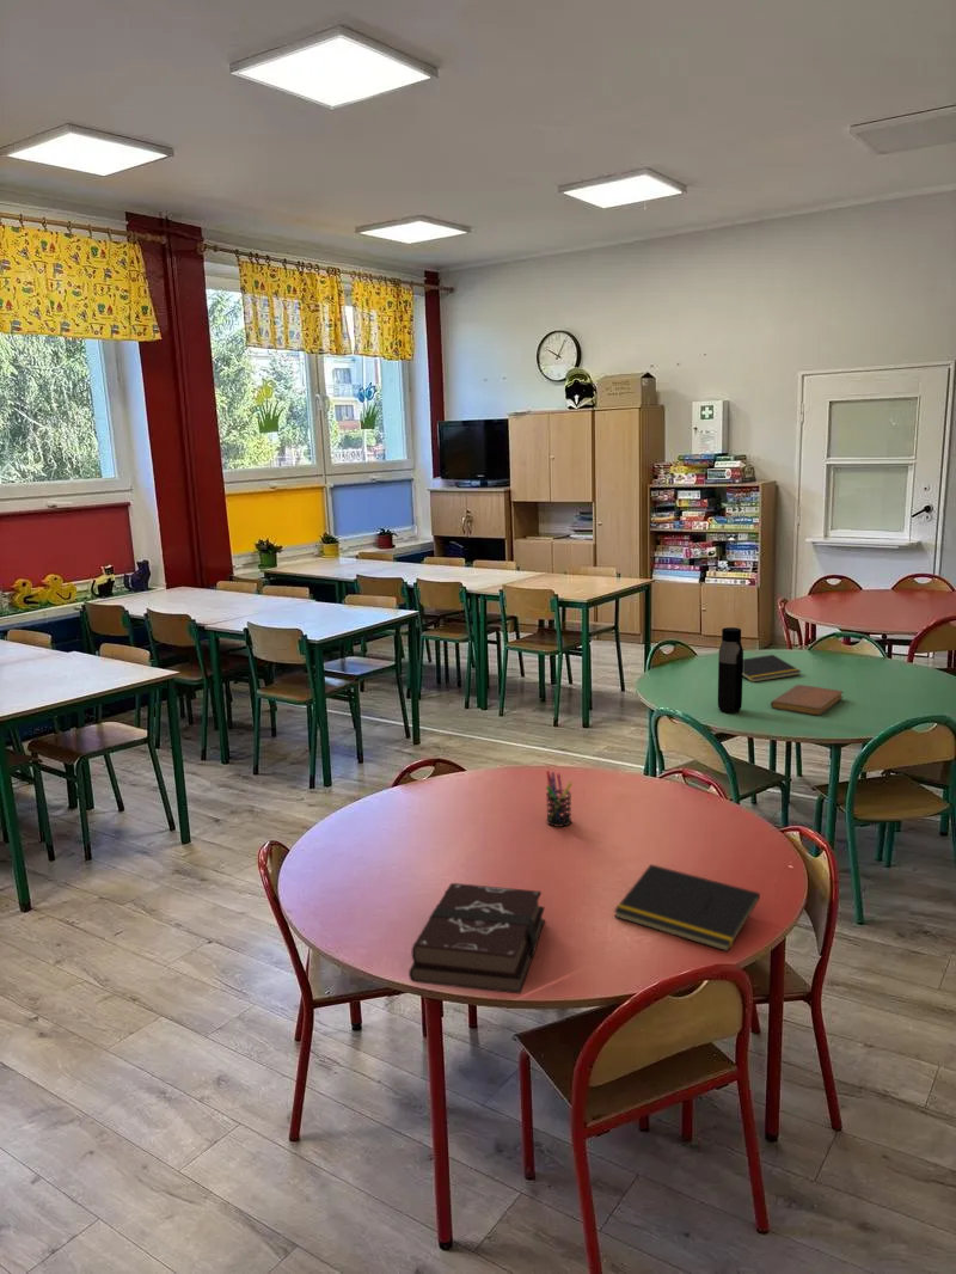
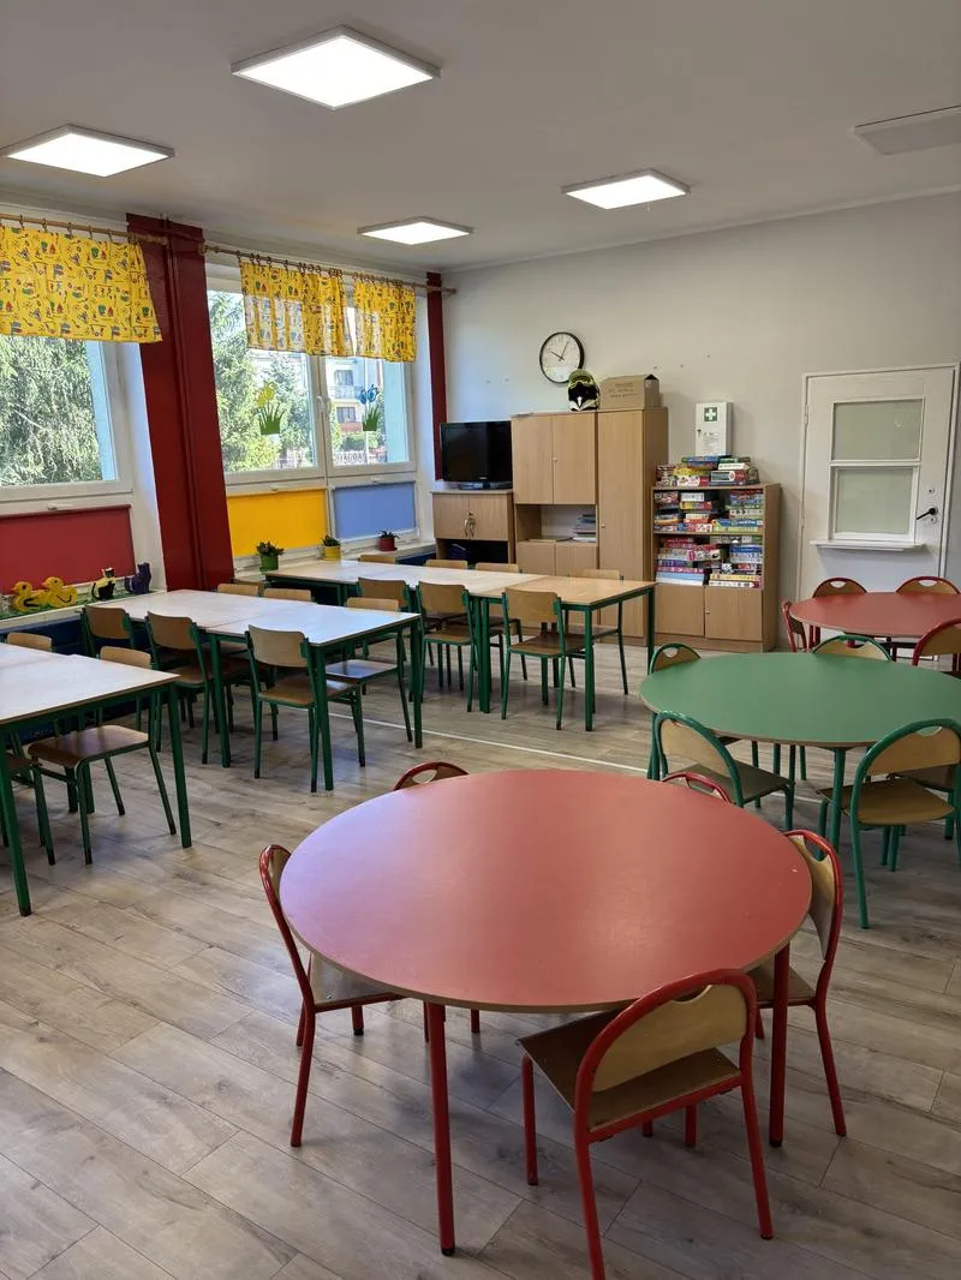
- pen holder [545,770,574,828]
- notebook [770,684,845,717]
- hardback book [407,882,546,996]
- water bottle [717,626,744,715]
- notepad [742,654,802,684]
- notepad [613,863,761,953]
